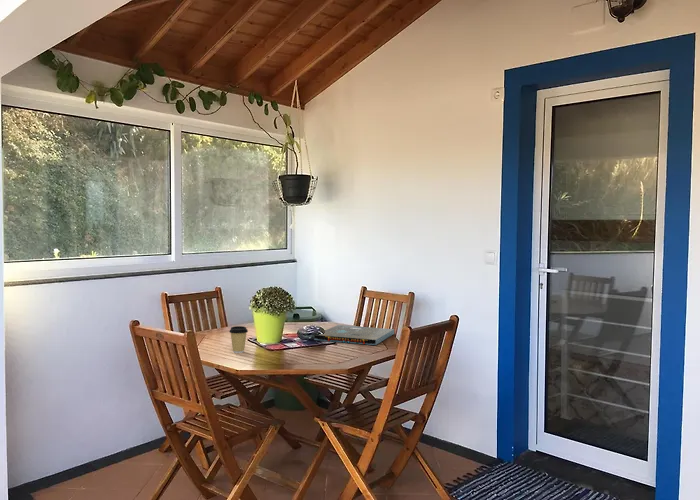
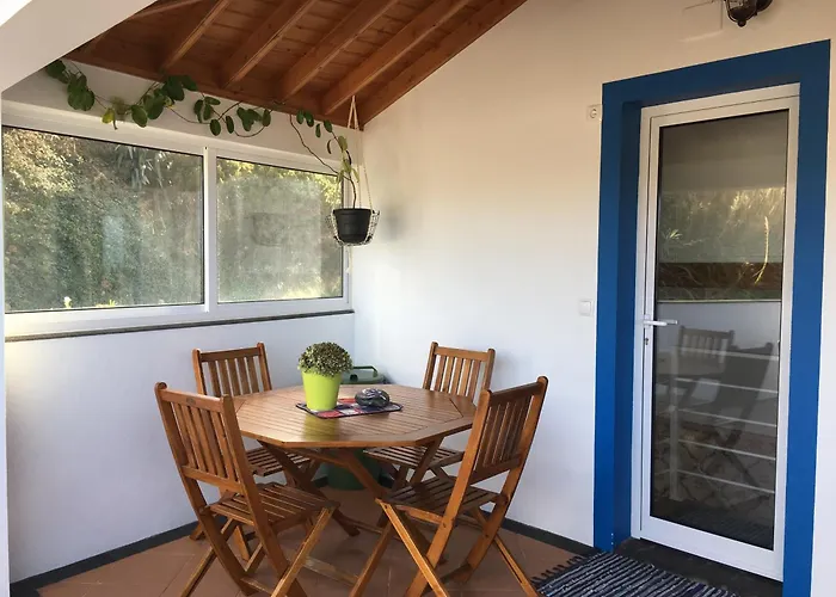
- coffee cup [228,325,249,354]
- board game [313,324,395,346]
